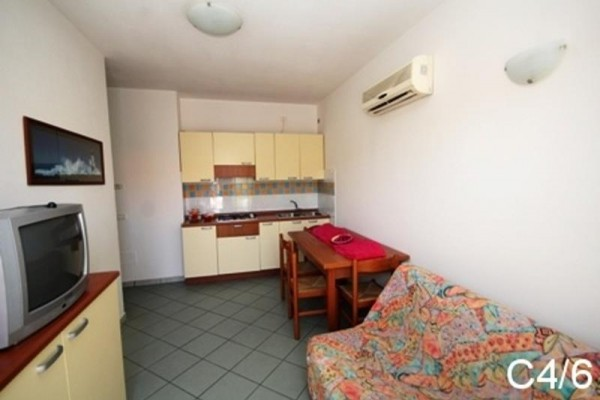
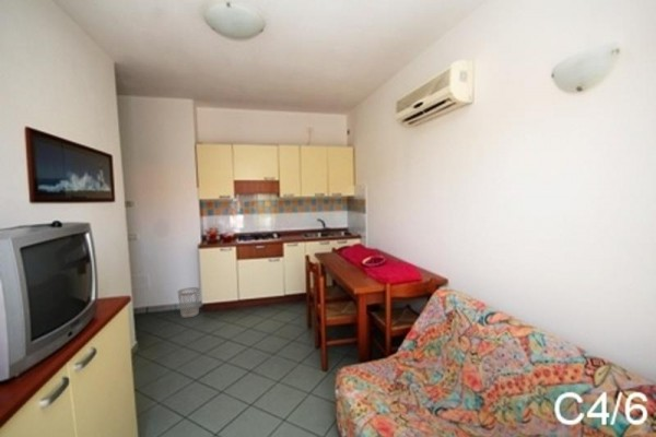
+ wastebasket [177,286,201,318]
